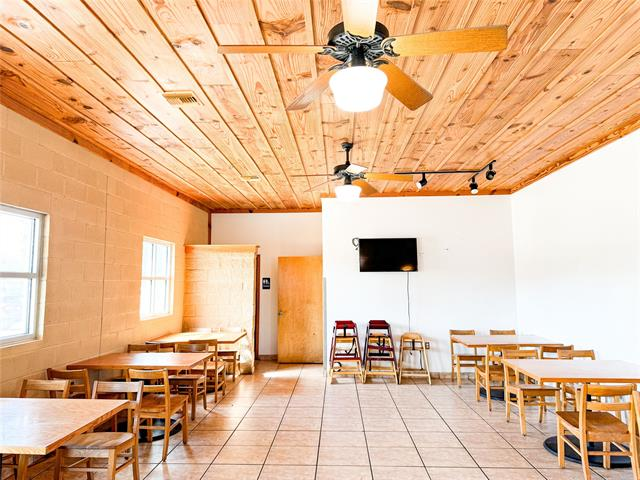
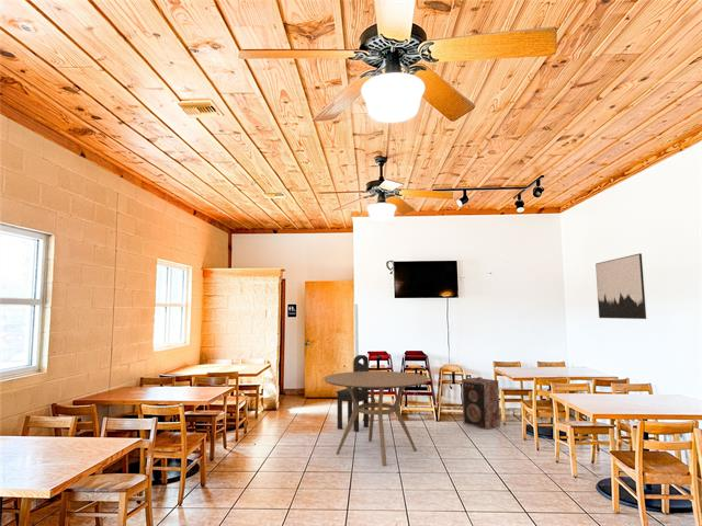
+ wall art [595,252,647,320]
+ speaker [461,376,501,431]
+ dining table [322,370,430,467]
+ chair [336,354,370,433]
